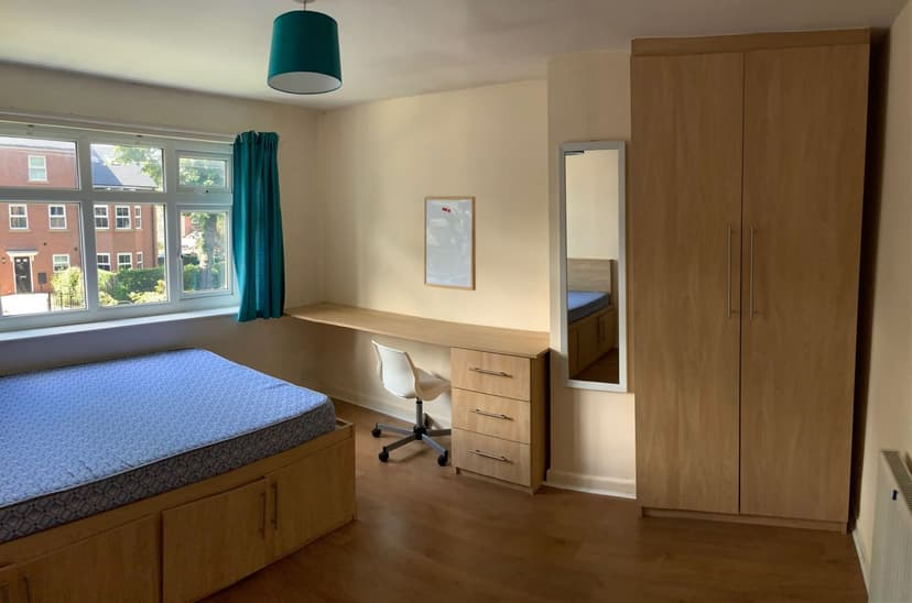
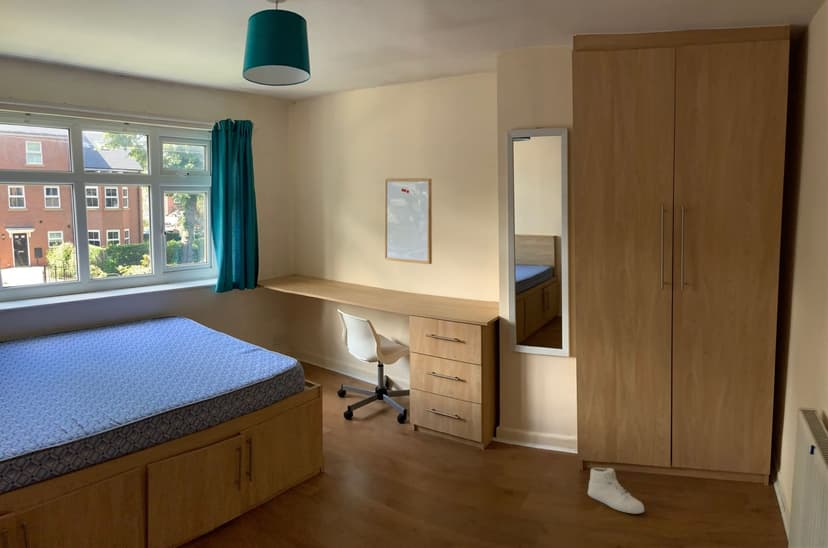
+ sneaker [587,467,645,515]
